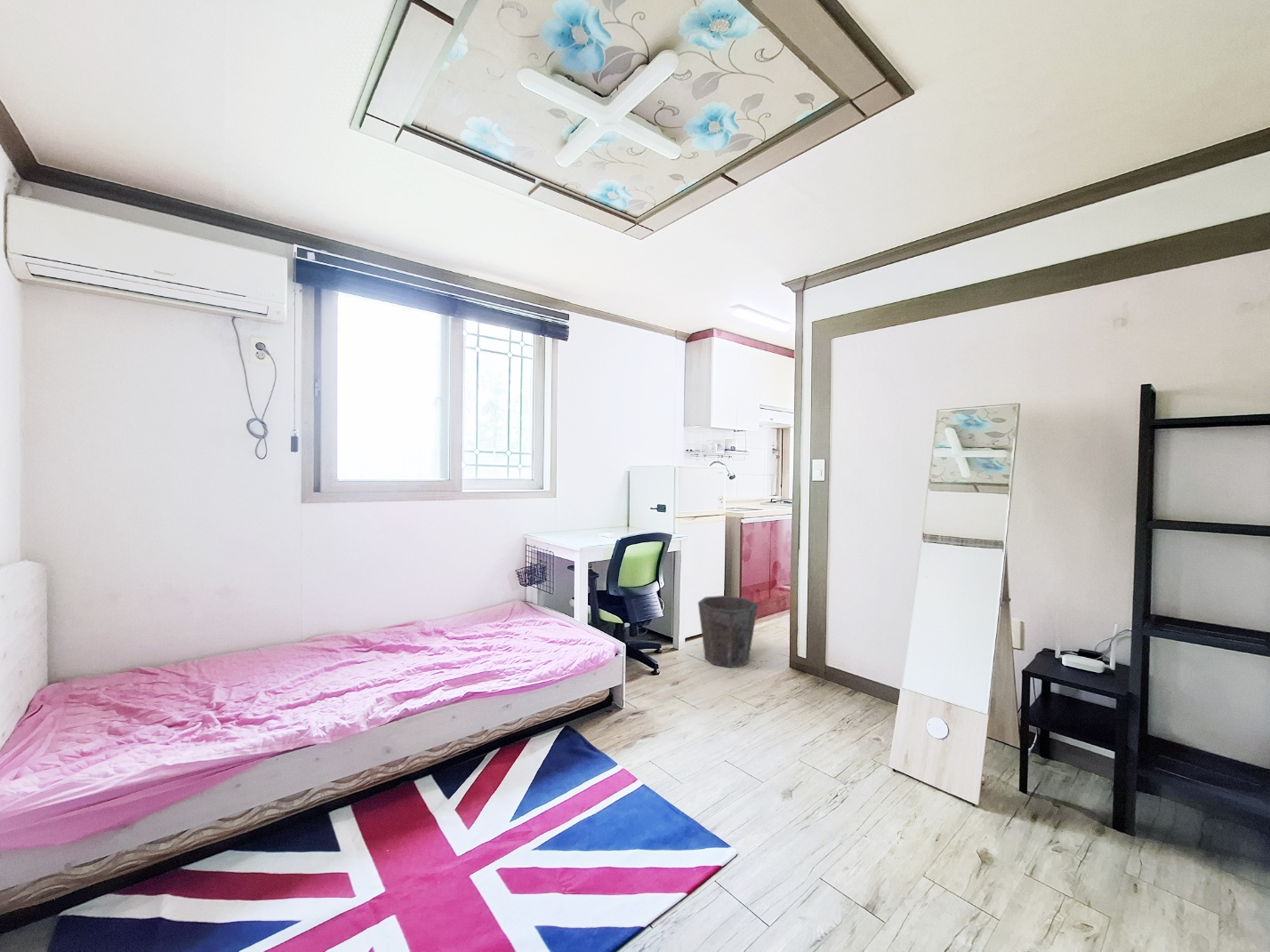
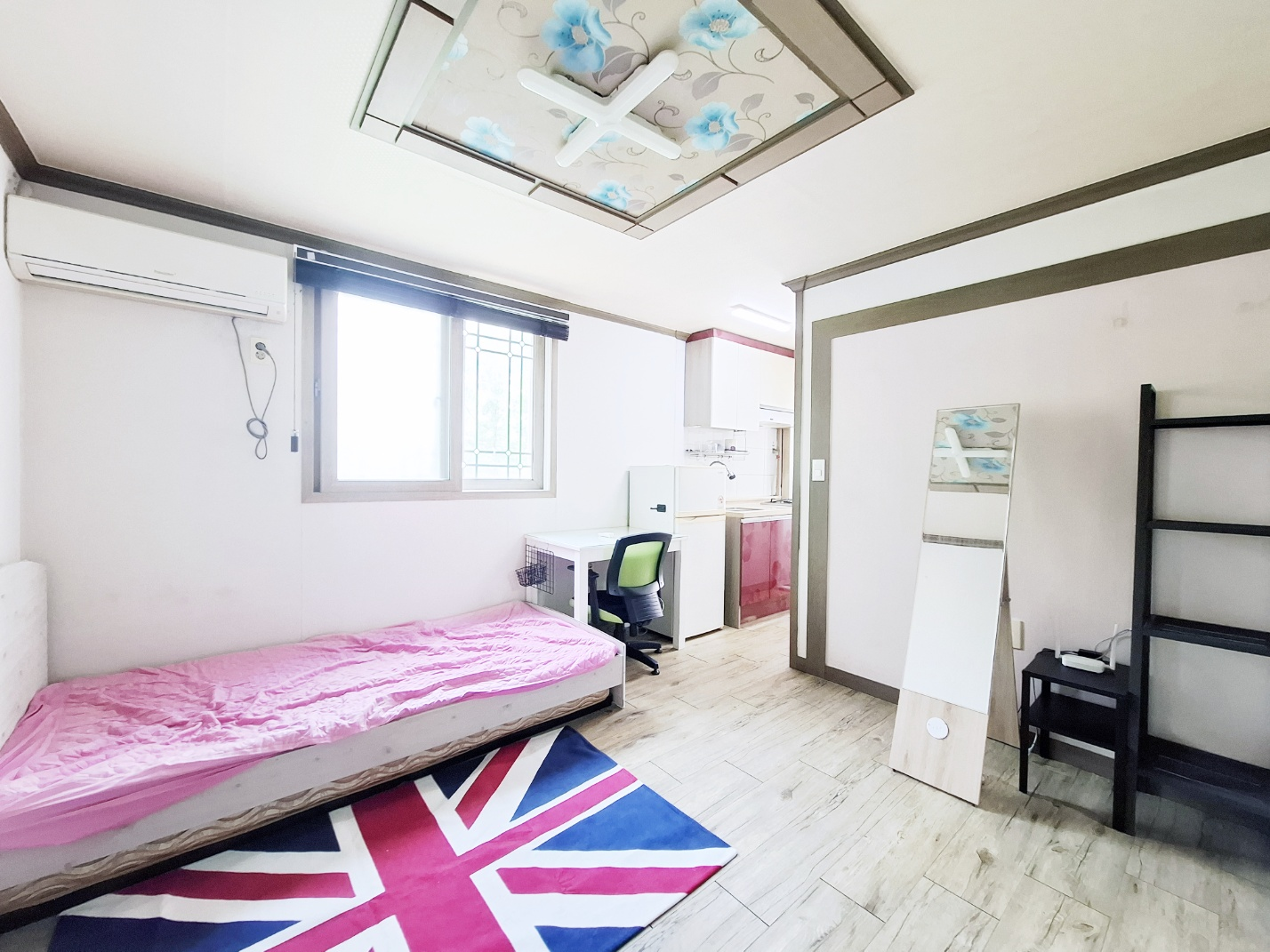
- waste bin [697,595,759,668]
